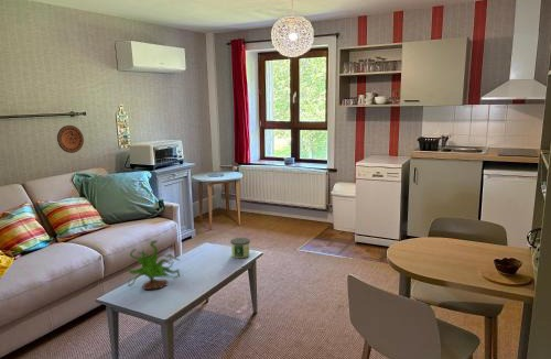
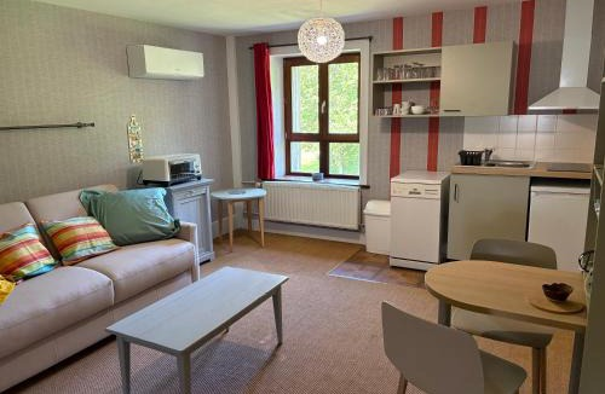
- decorative plate [56,124,85,154]
- candle [229,237,251,259]
- plant [126,239,183,291]
